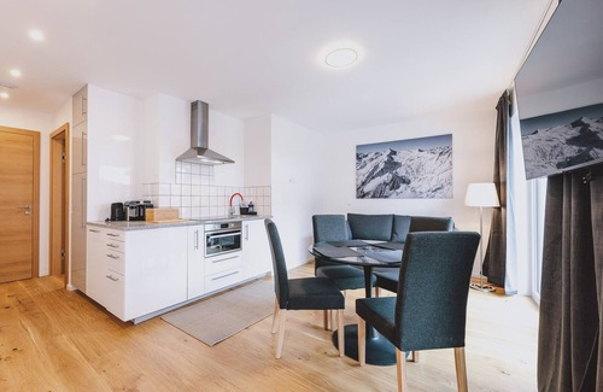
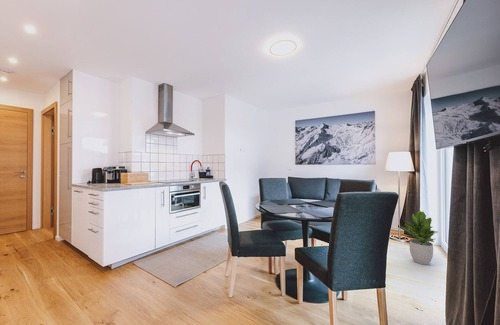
+ potted plant [397,210,439,266]
